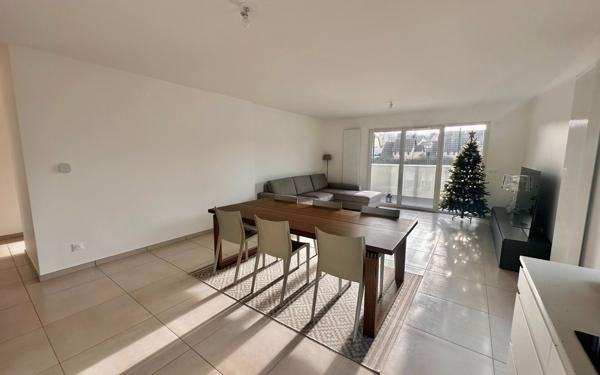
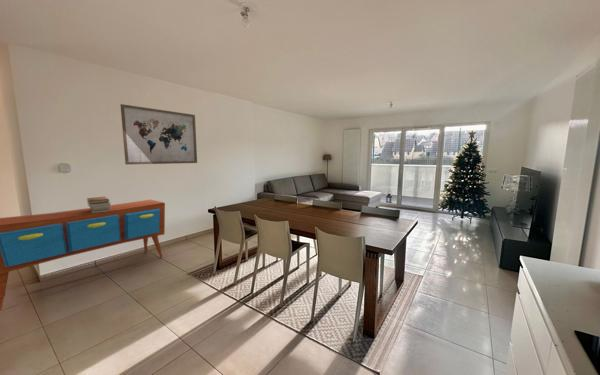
+ sideboard [0,199,166,311]
+ wall art [119,103,198,166]
+ book stack [86,196,112,213]
